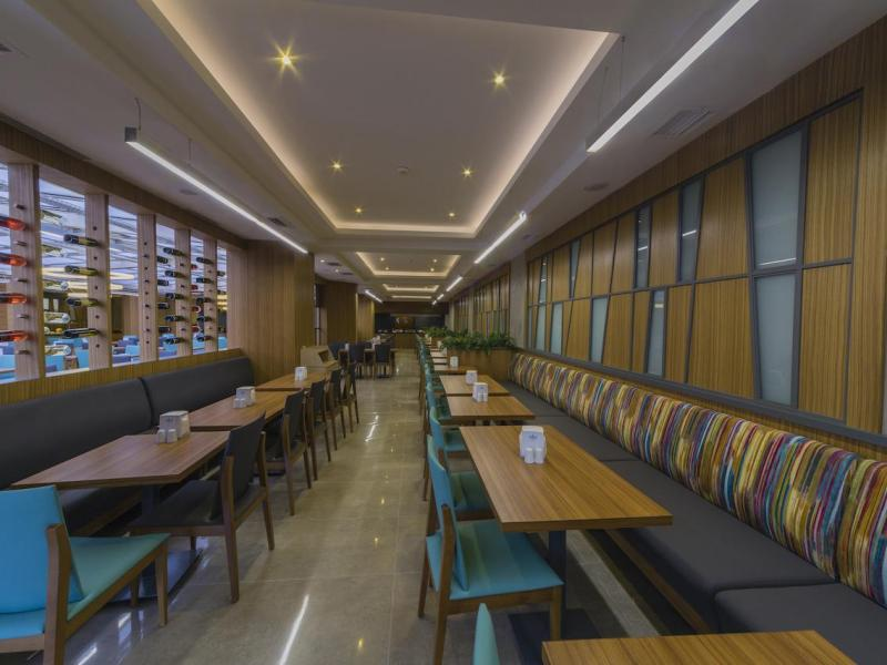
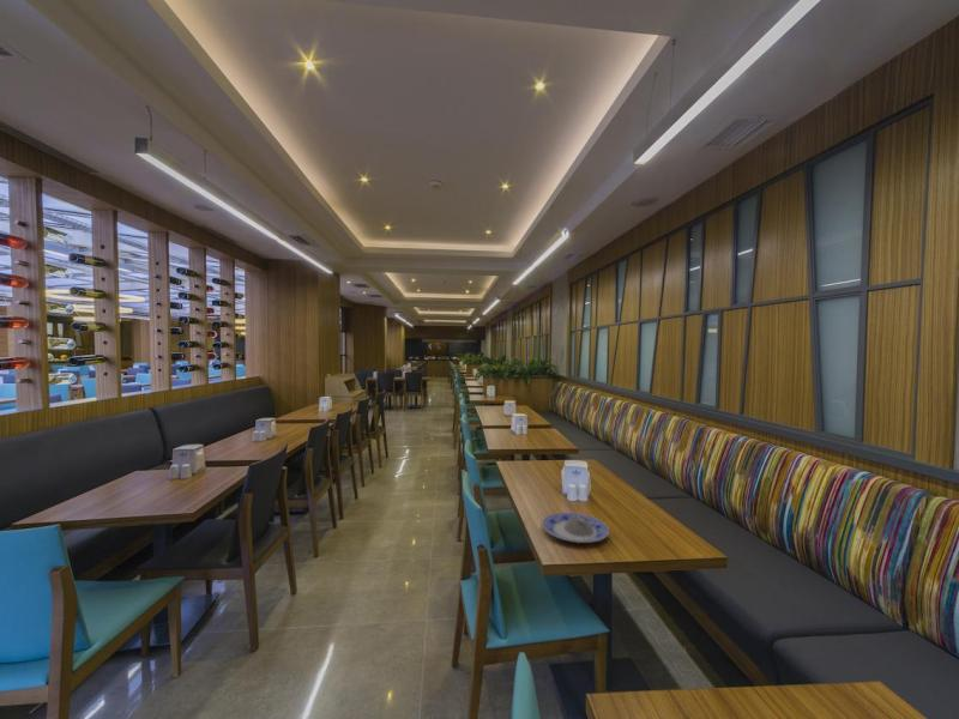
+ plate [541,512,610,544]
